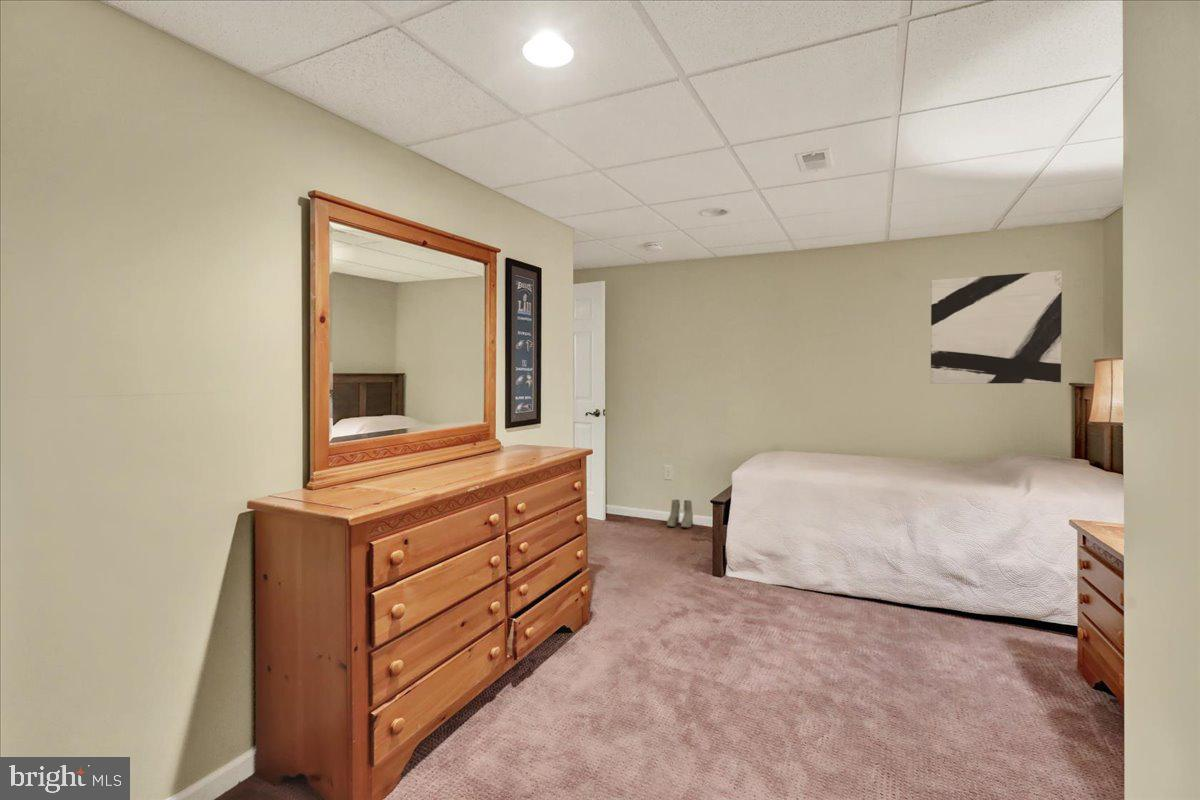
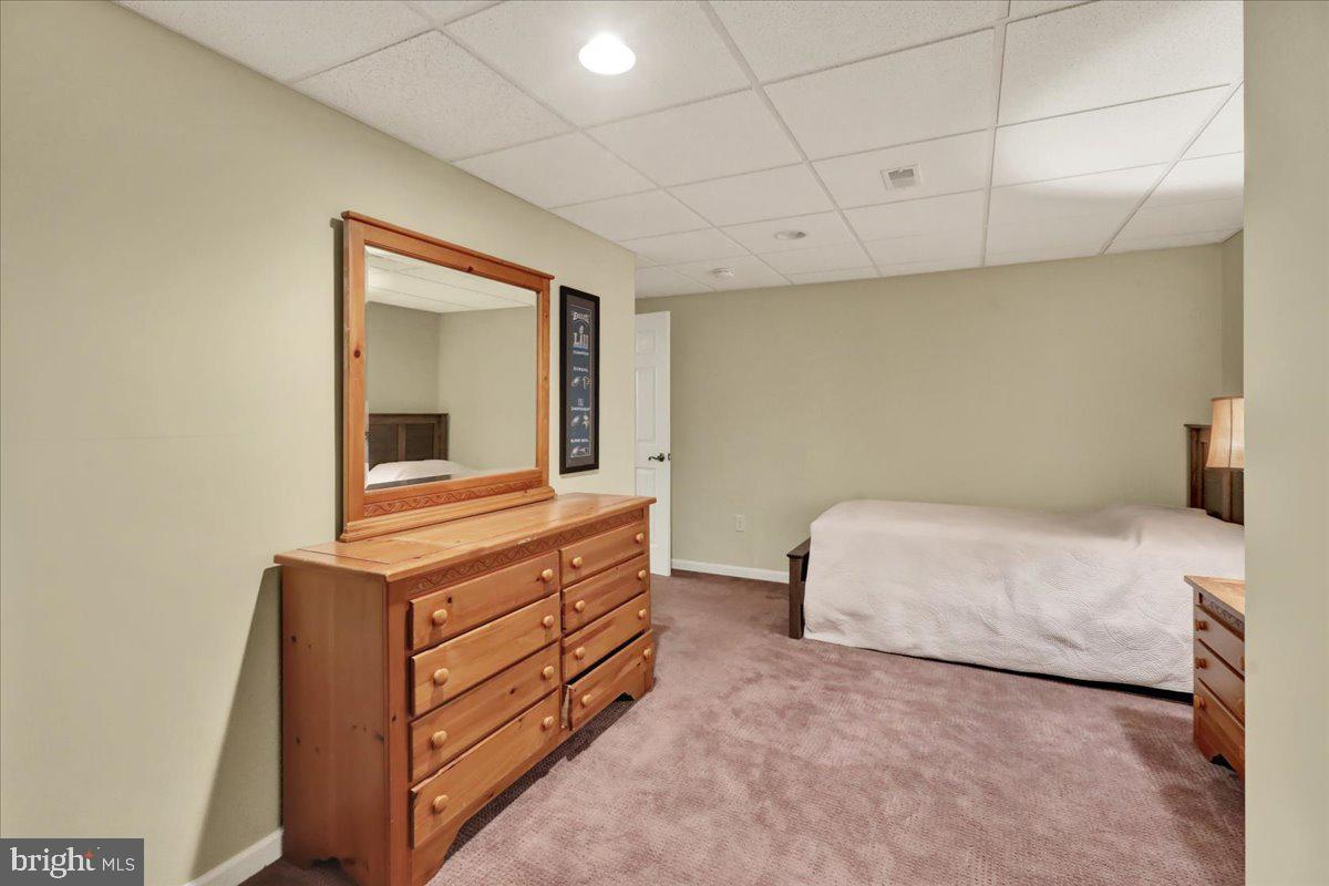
- wall art [930,270,1063,385]
- boots [666,499,694,529]
